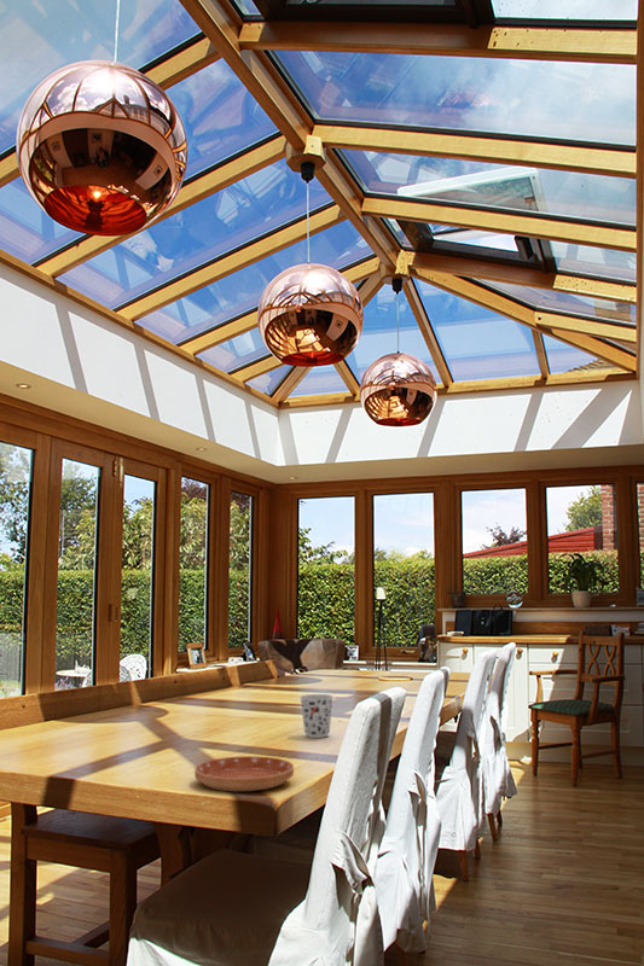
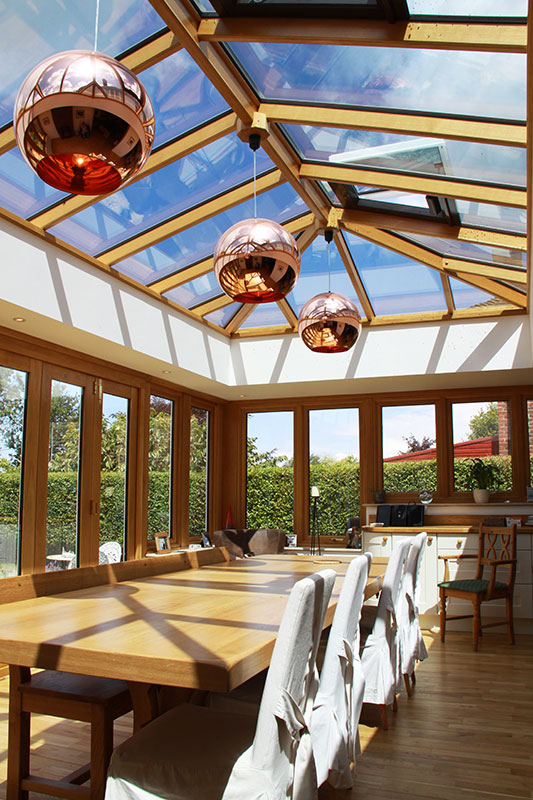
- saucer [193,755,295,792]
- cup [298,693,335,739]
